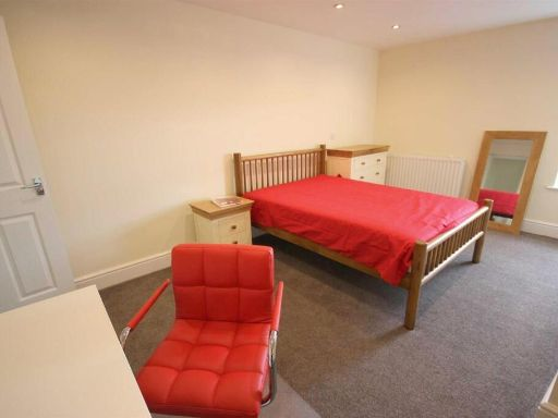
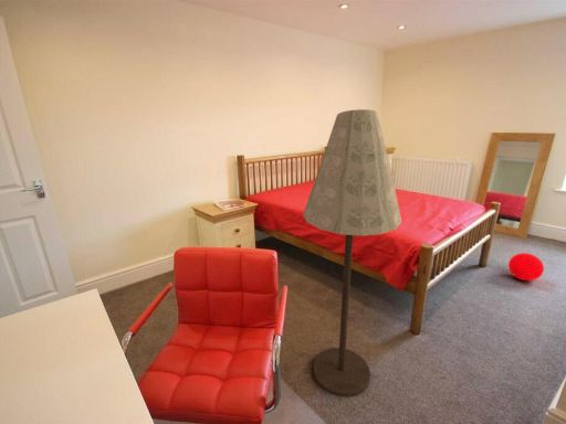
+ floor lamp [302,108,402,398]
+ ball [507,252,545,282]
